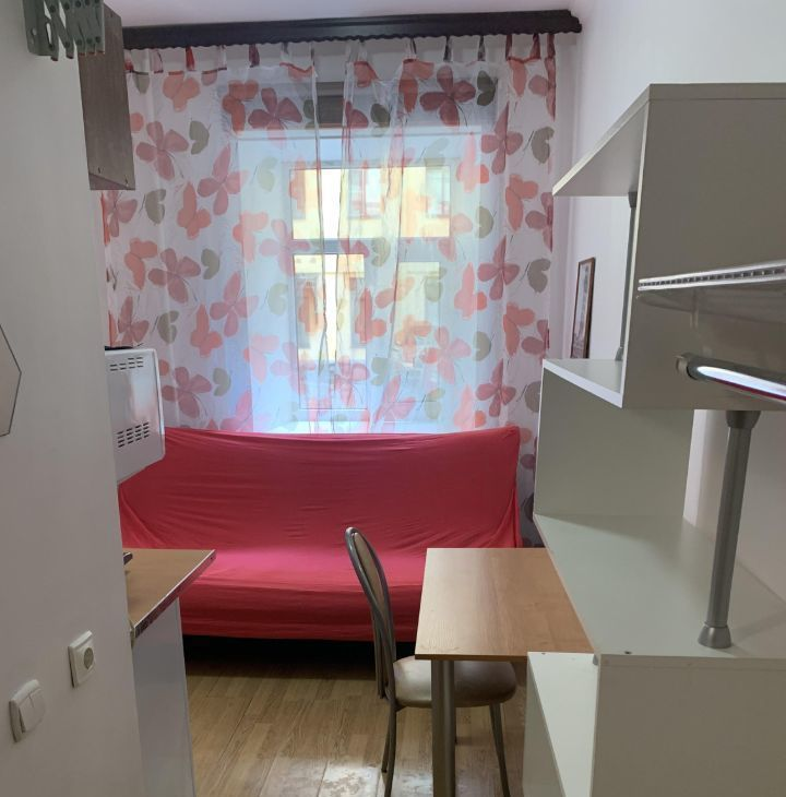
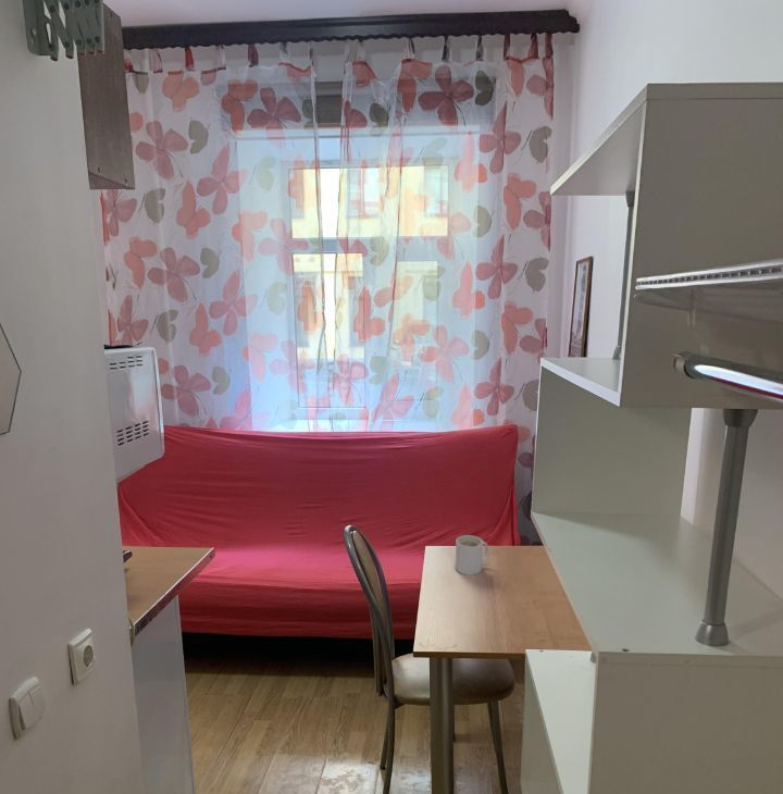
+ mug [455,534,489,576]
